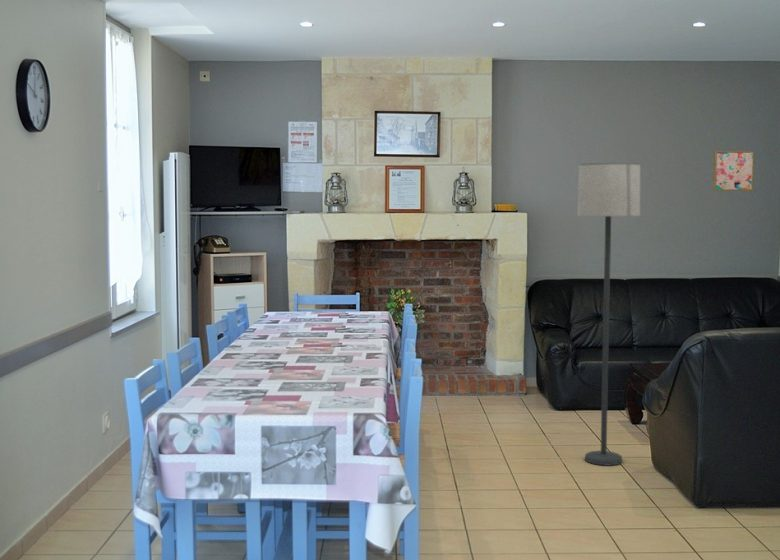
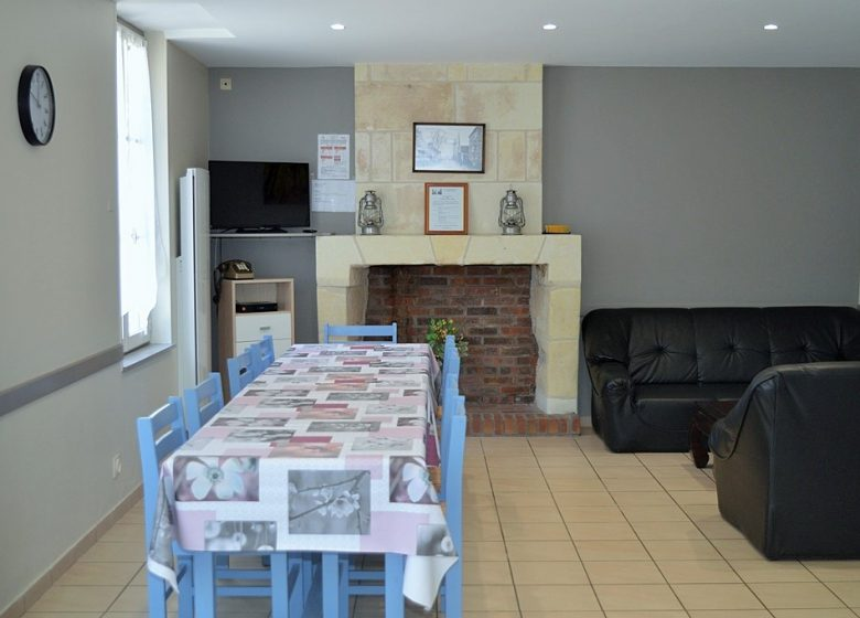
- lamp [576,162,641,467]
- wall art [711,150,755,192]
